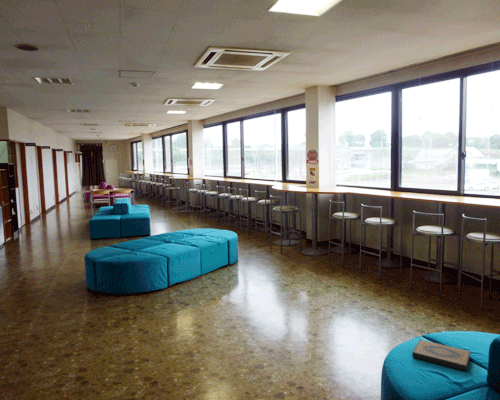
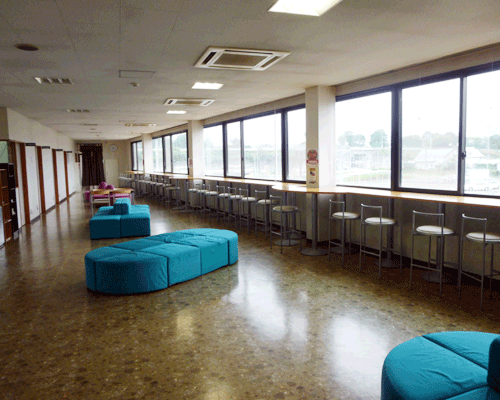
- hardback book [411,339,472,372]
